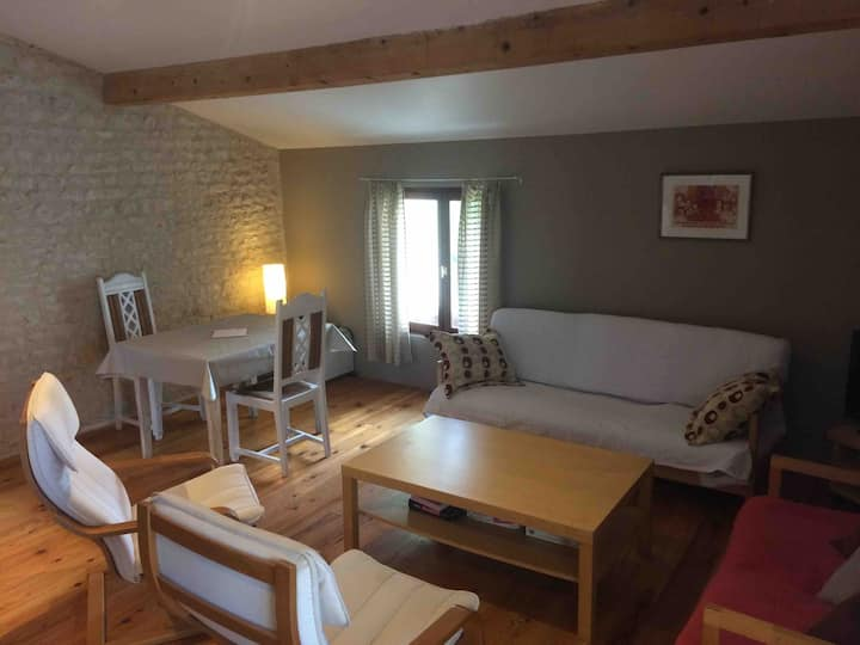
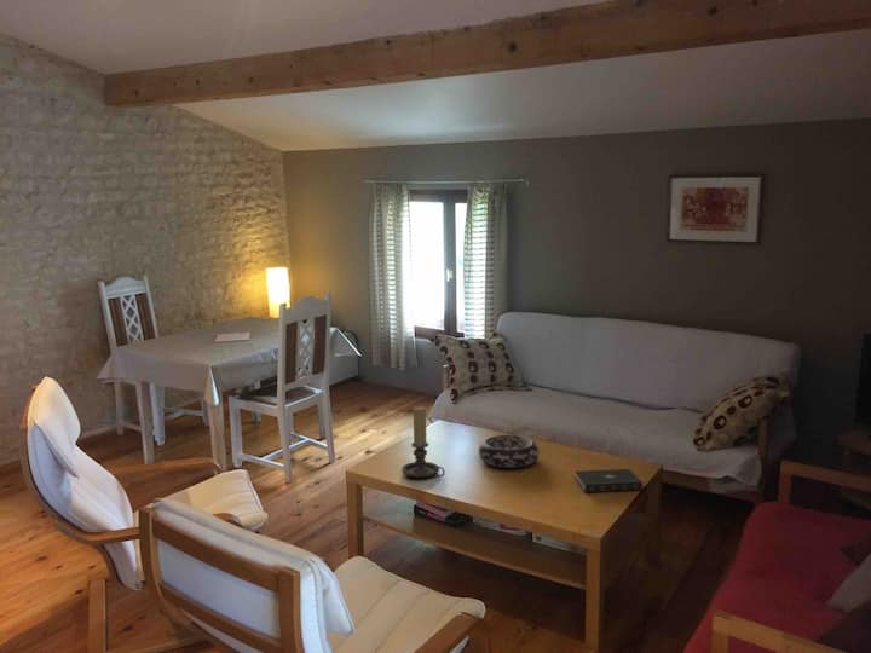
+ decorative bowl [478,434,541,469]
+ book [573,468,644,493]
+ candle holder [400,405,446,479]
